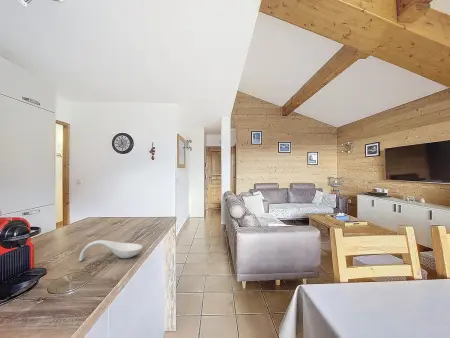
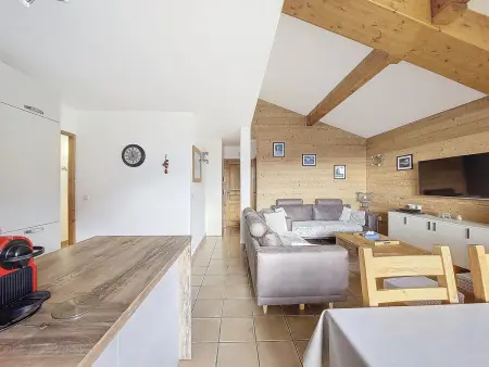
- spoon rest [78,239,144,262]
